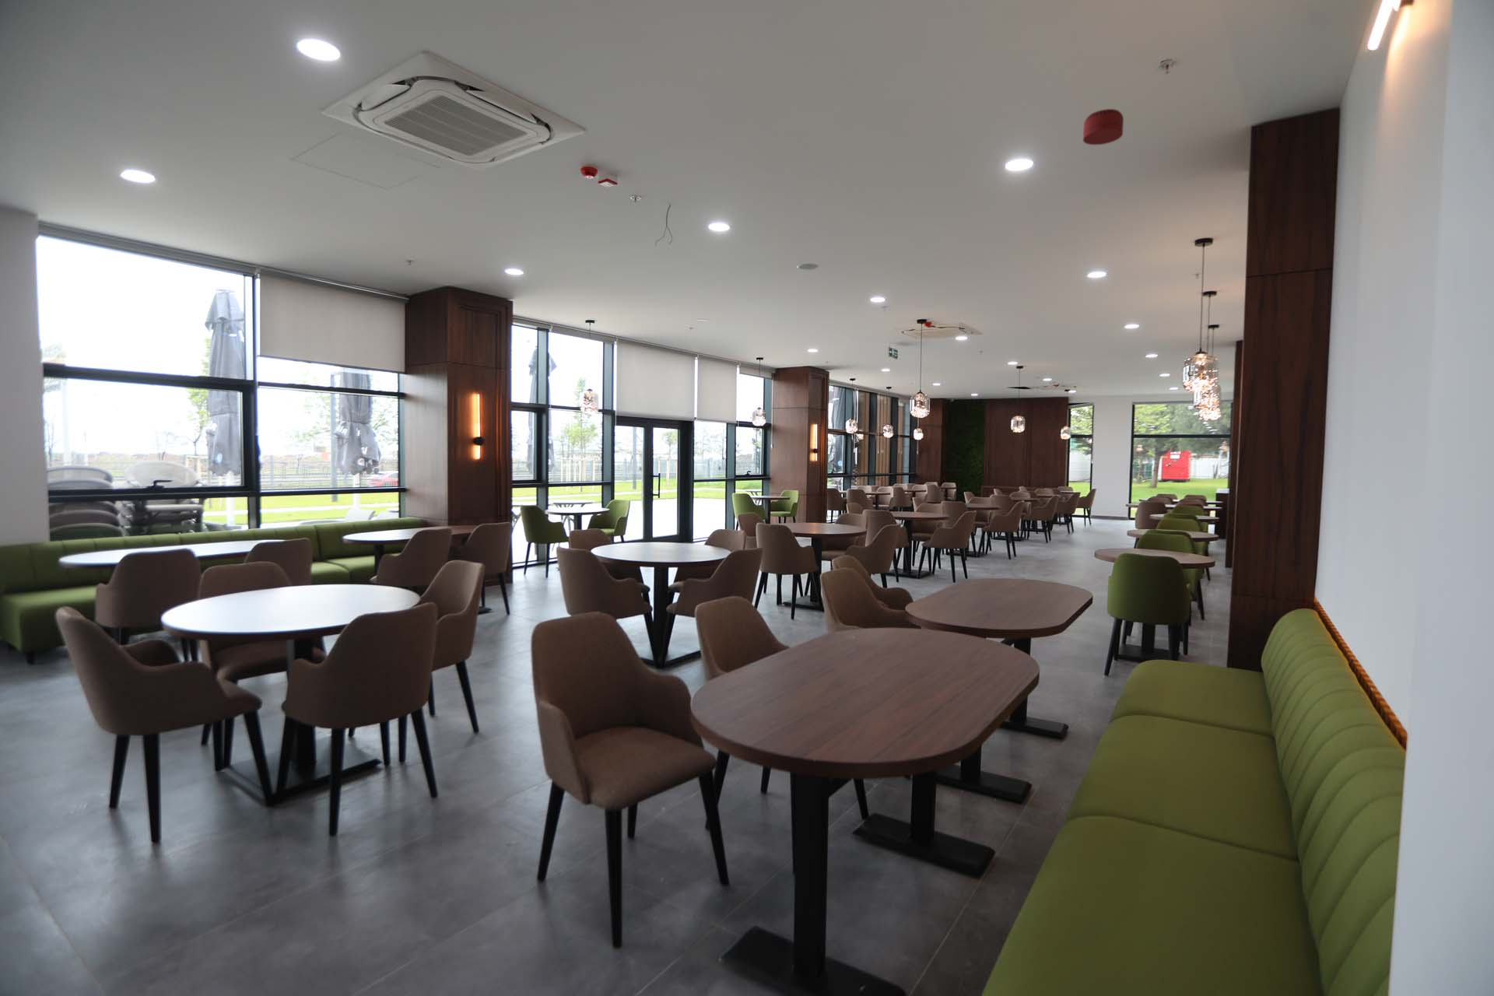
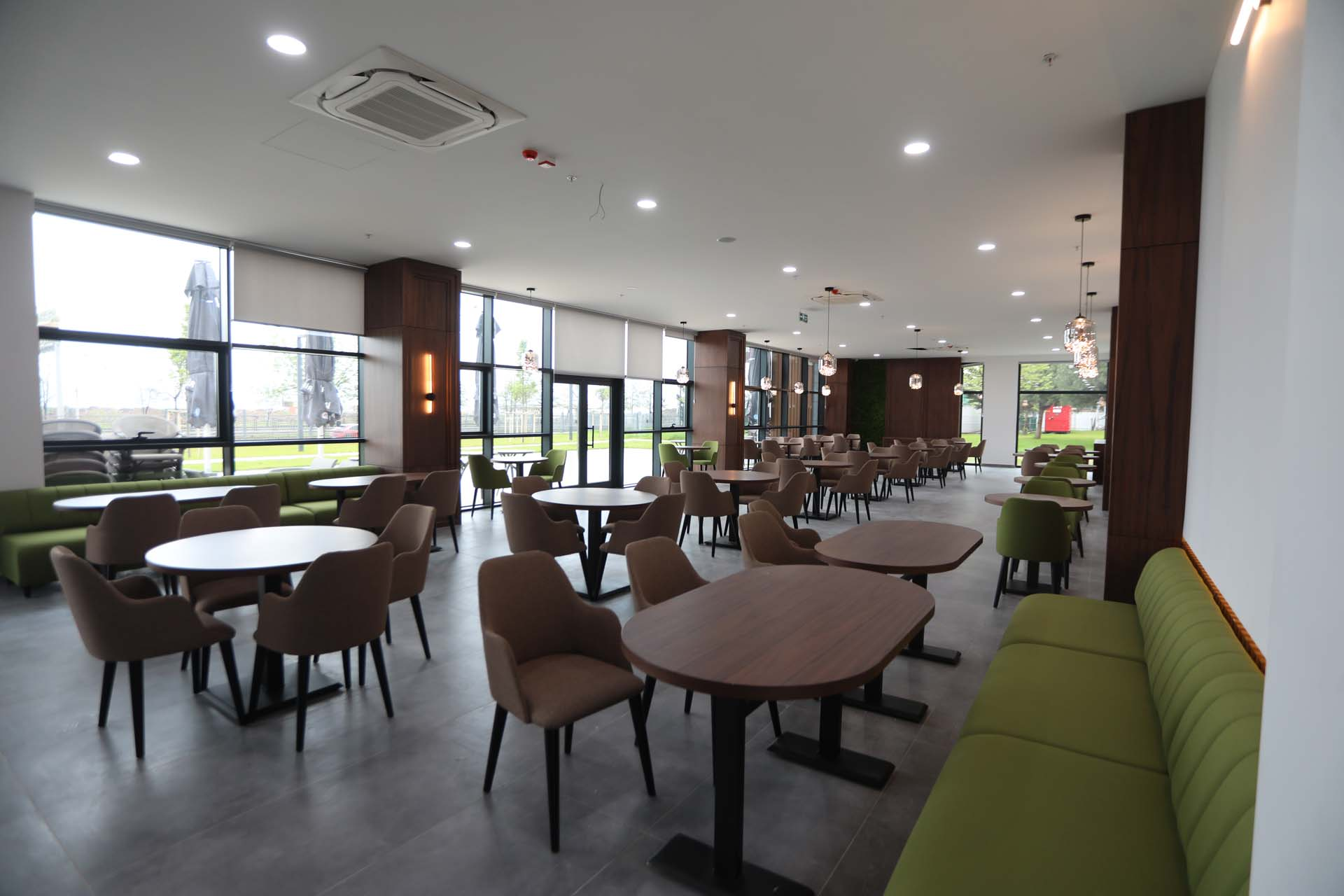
- smoke detector [1083,108,1125,146]
